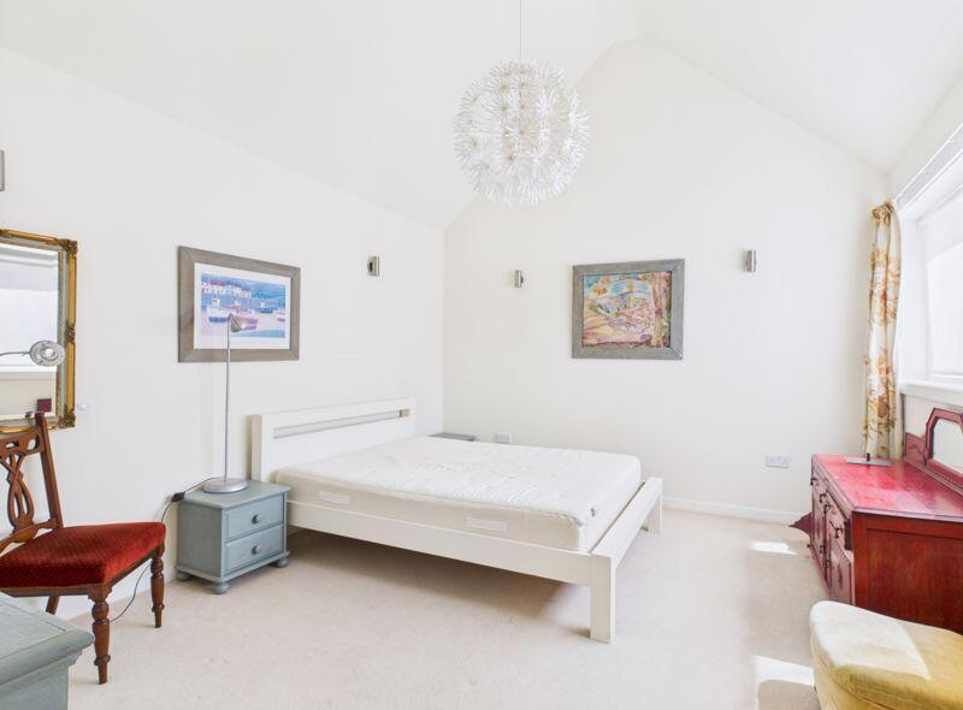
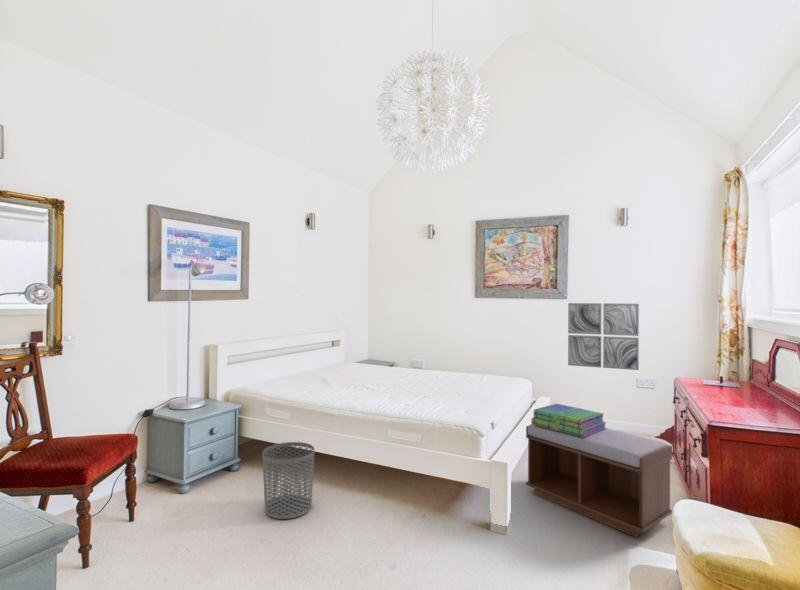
+ bench [525,423,673,538]
+ waste bin [262,441,315,520]
+ wall art [567,302,640,371]
+ stack of books [530,403,607,437]
